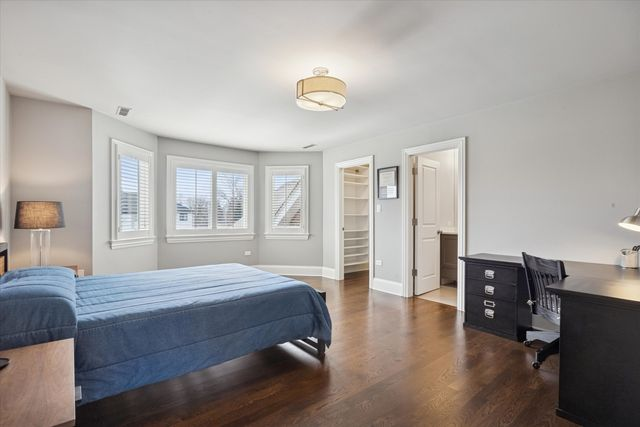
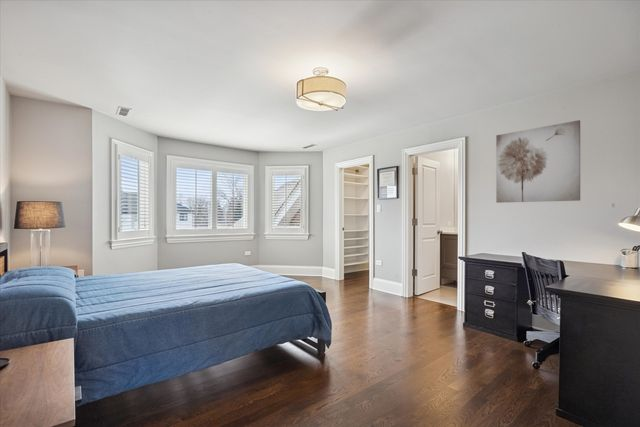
+ wall art [495,119,581,204]
